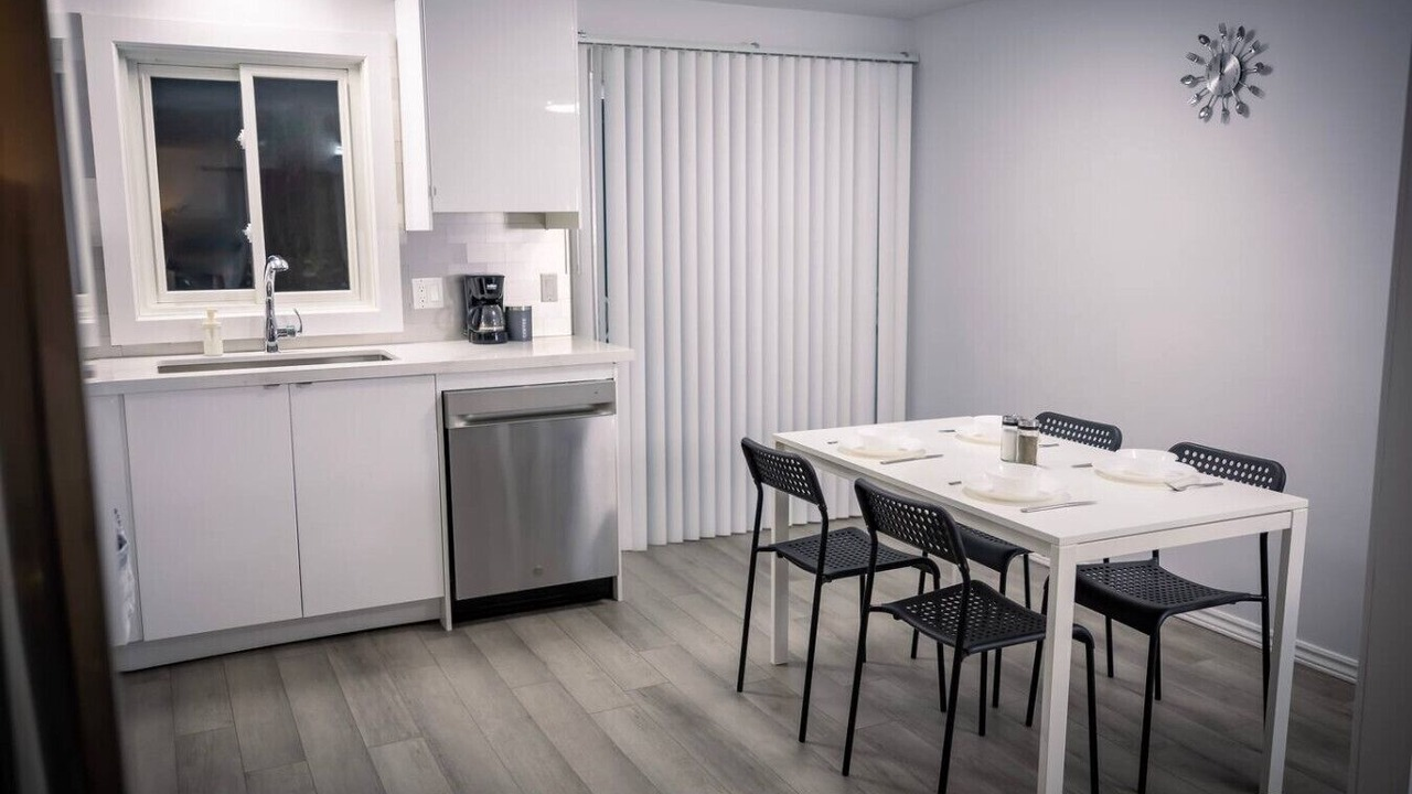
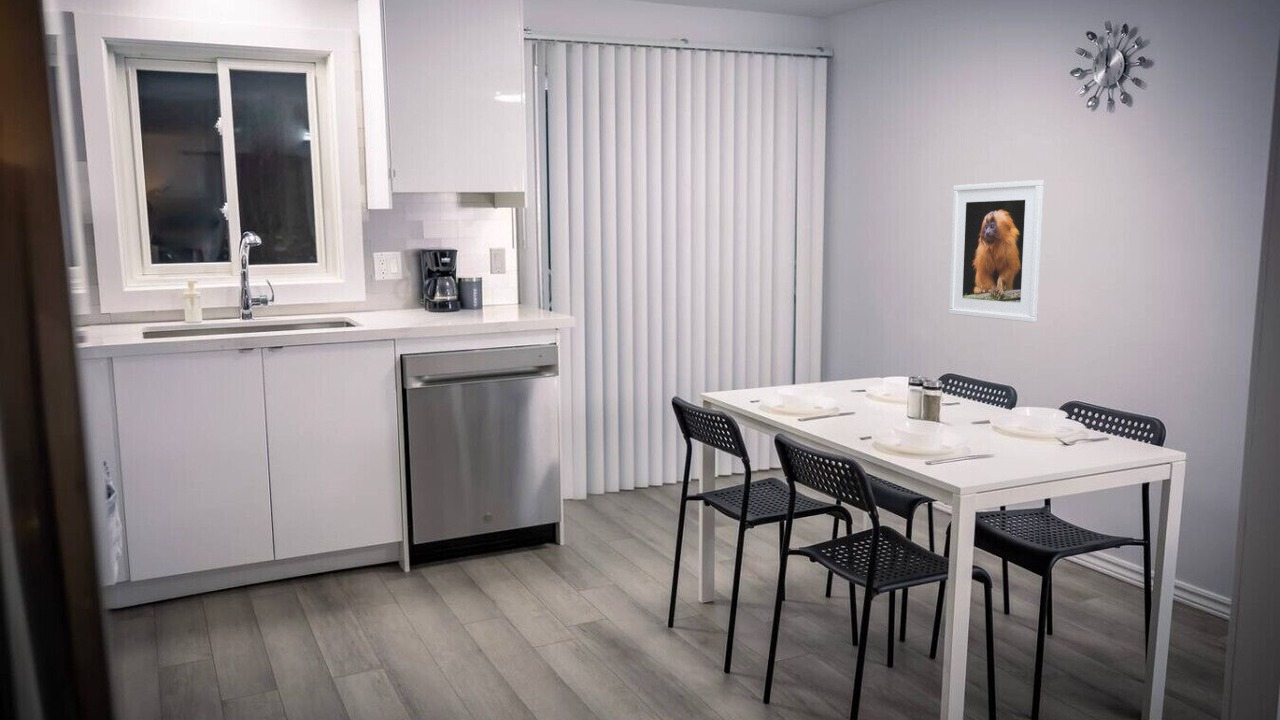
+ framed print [948,179,1045,323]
